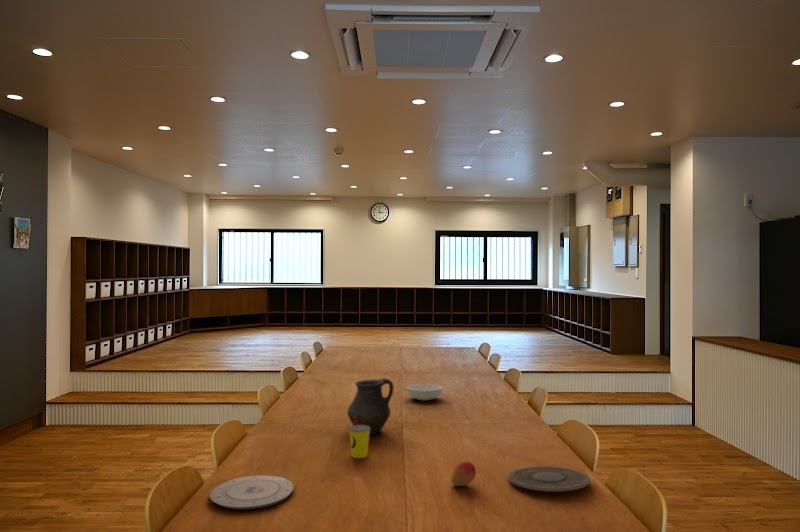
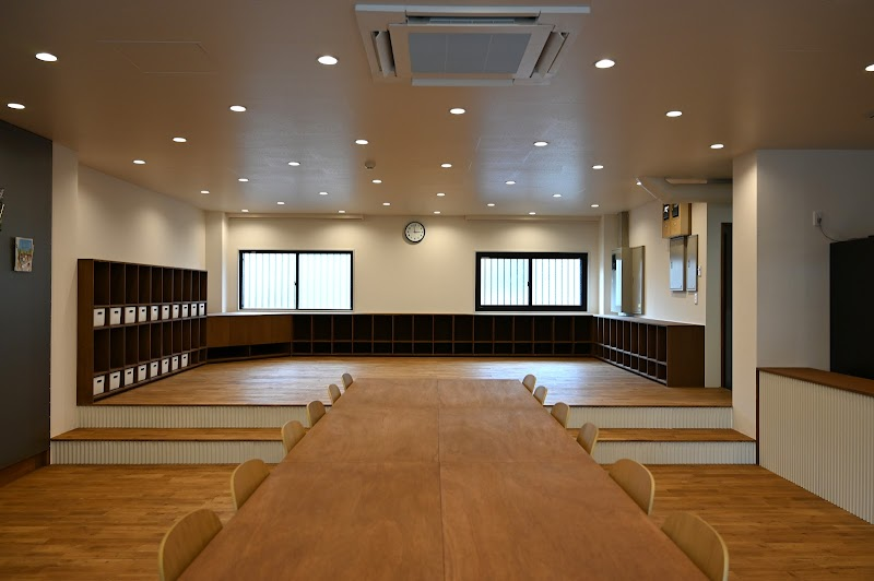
- plate [208,474,295,510]
- pitcher [346,377,395,435]
- straw [348,415,370,459]
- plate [507,465,591,492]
- serving bowl [406,383,443,401]
- fruit [450,461,477,487]
